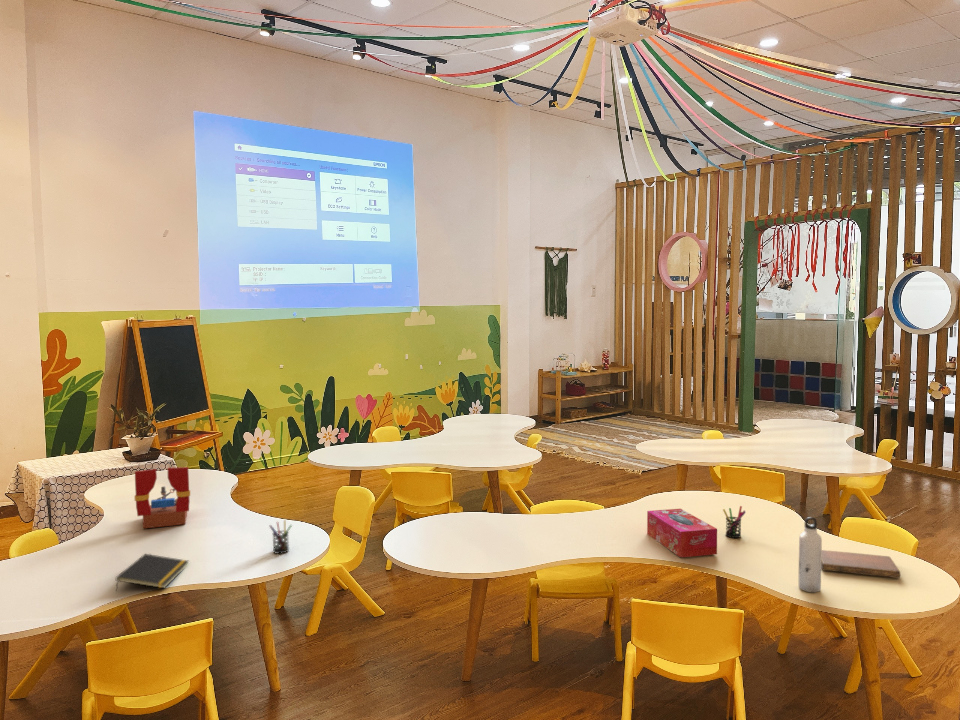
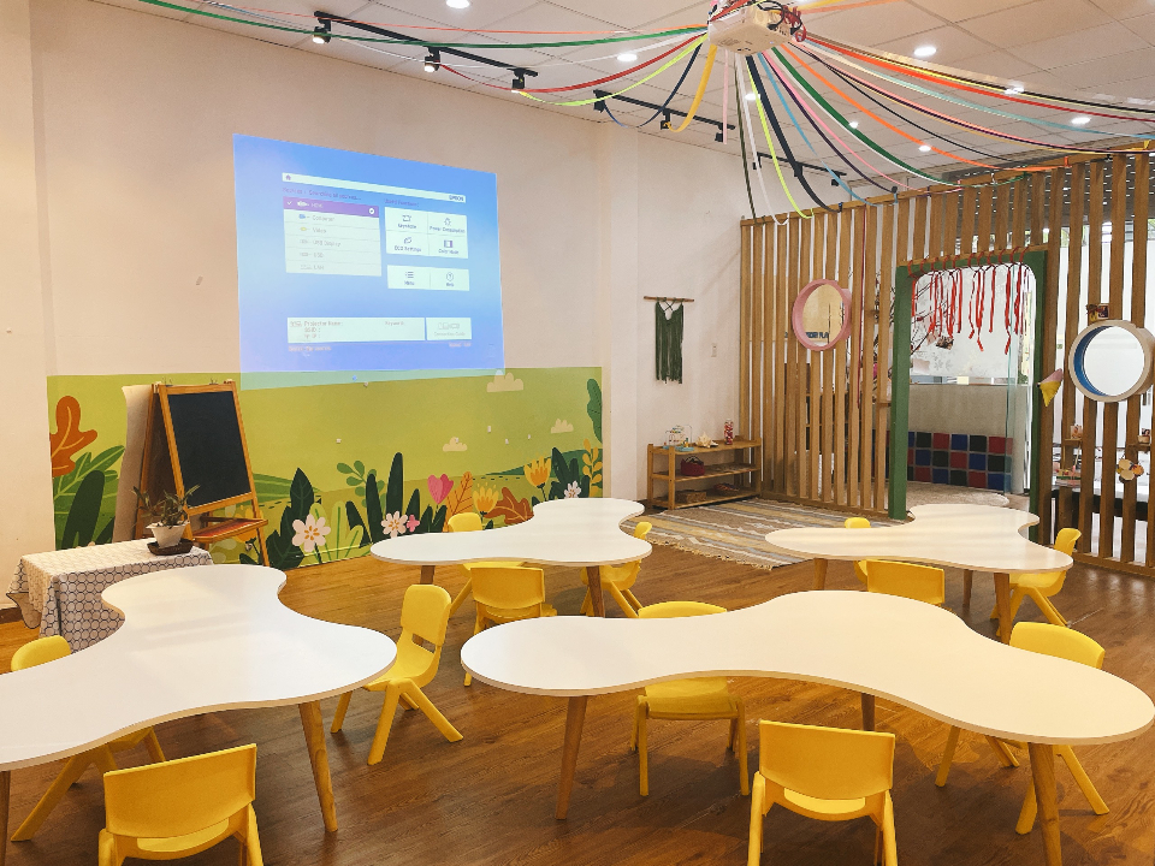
- notebook [821,549,901,579]
- notepad [115,553,190,592]
- water bottle [798,516,823,593]
- pen holder [722,505,747,539]
- tissue box [646,508,718,558]
- pen holder [268,519,293,555]
- toy theatre [133,466,191,530]
